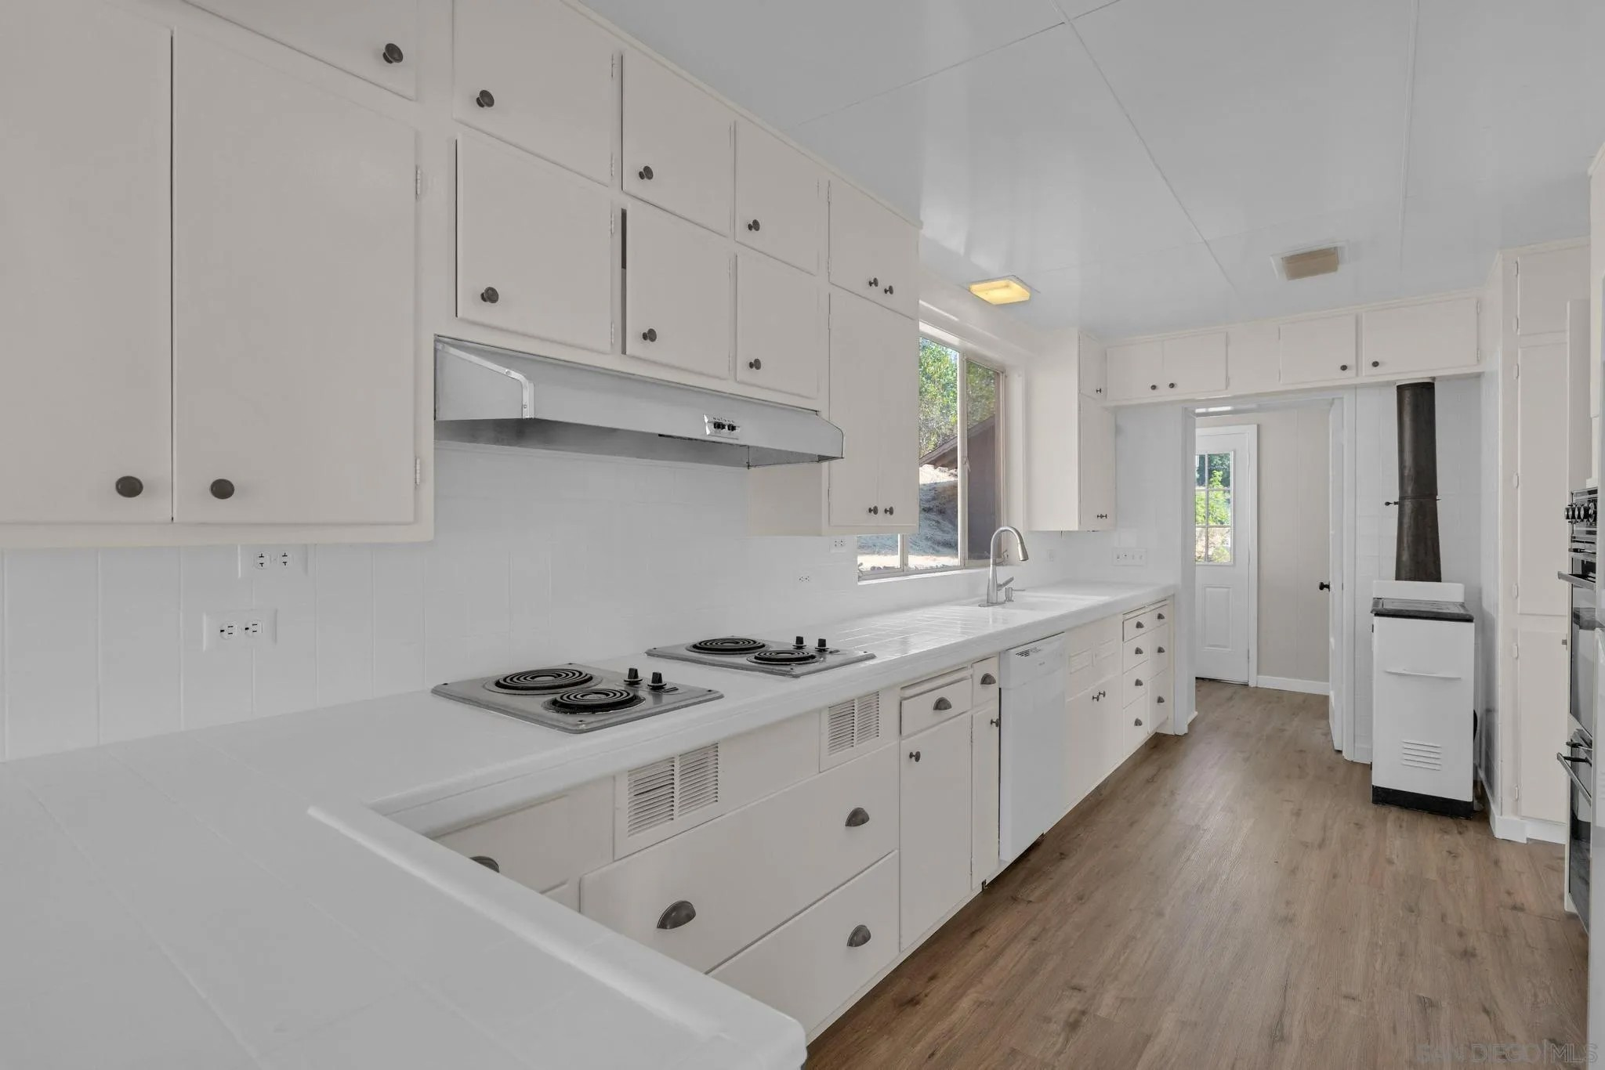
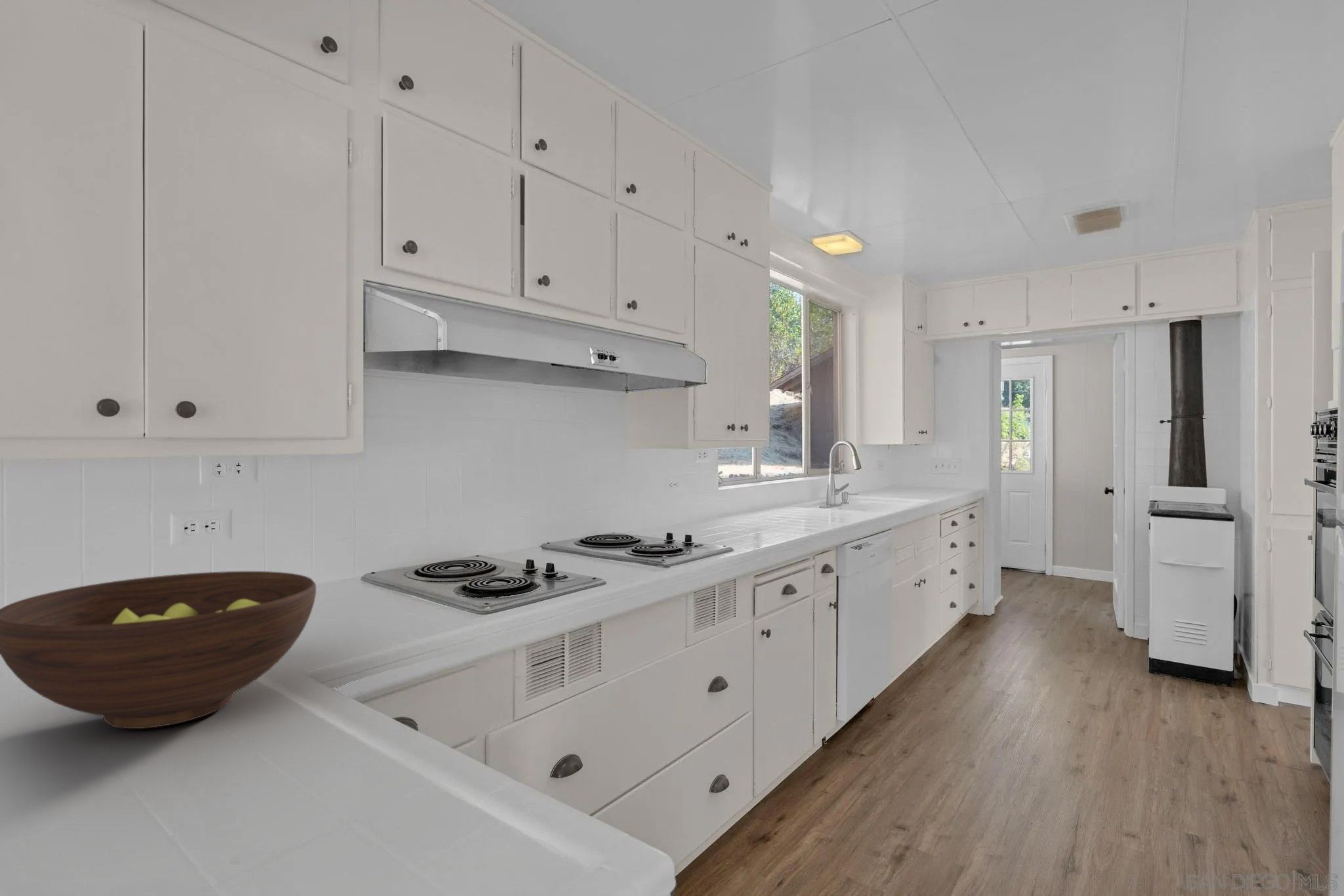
+ fruit bowl [0,571,317,729]
